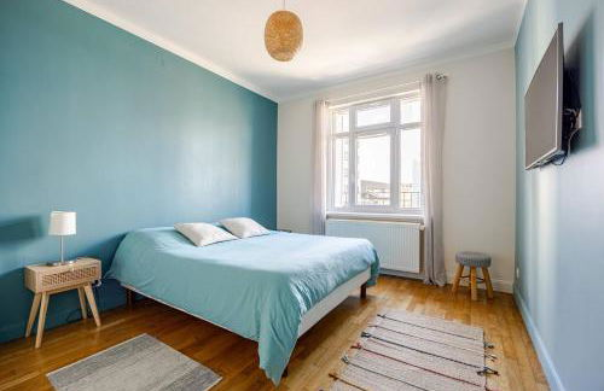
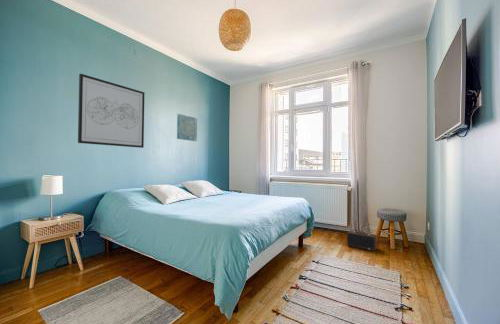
+ speaker [346,230,378,252]
+ wall art [176,113,198,142]
+ wall art [77,73,145,149]
